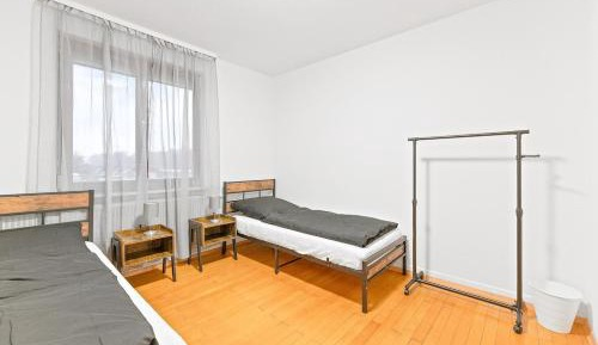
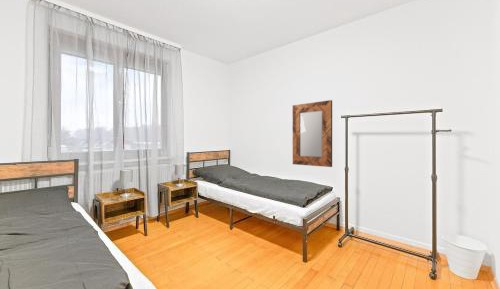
+ home mirror [292,99,333,168]
